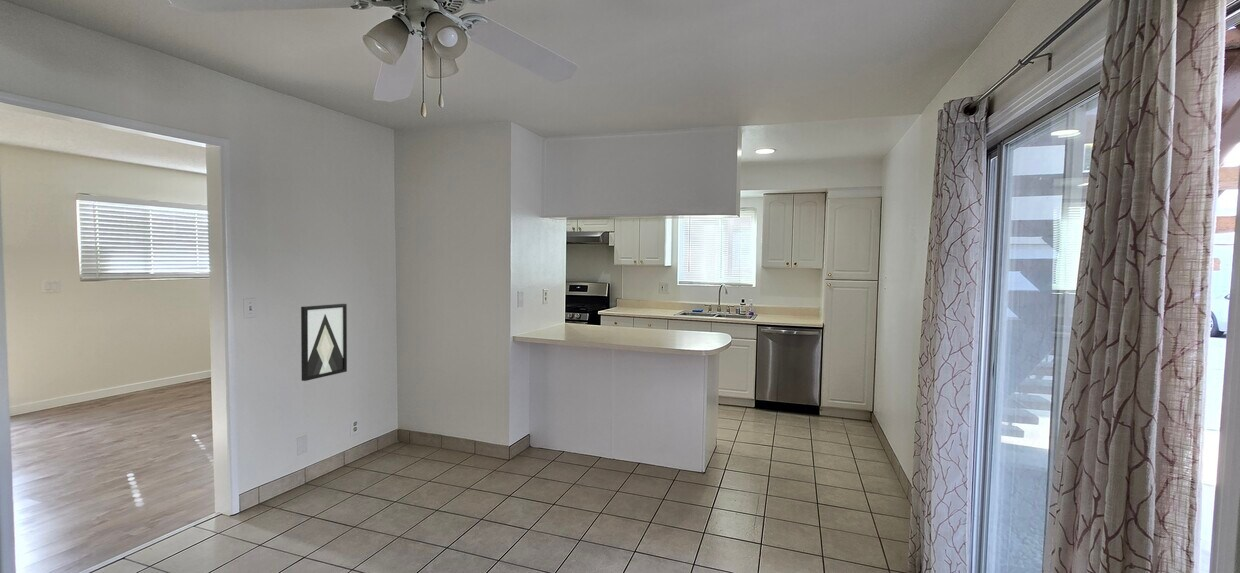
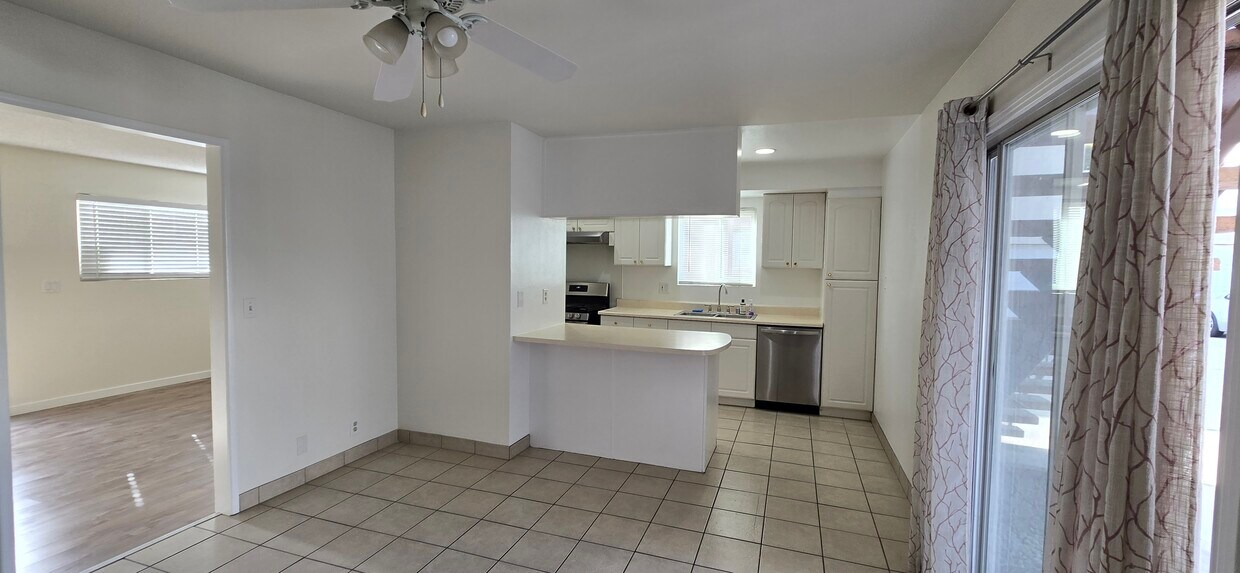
- wall art [300,303,348,382]
